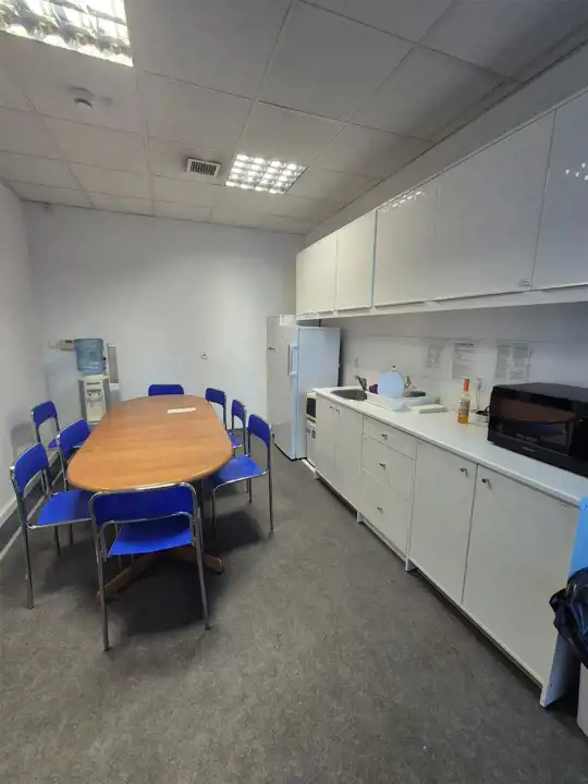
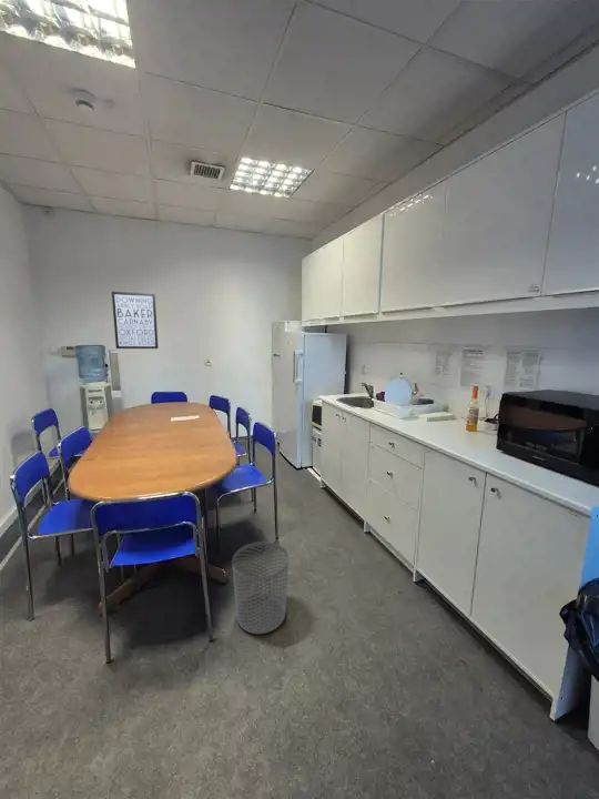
+ waste bin [231,540,290,635]
+ wall art [111,291,160,350]
